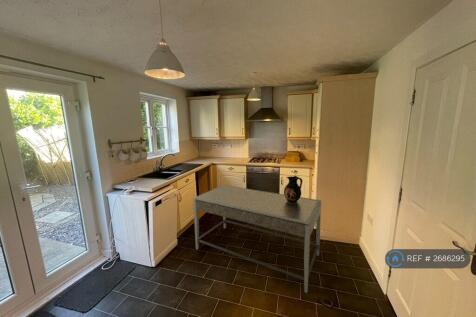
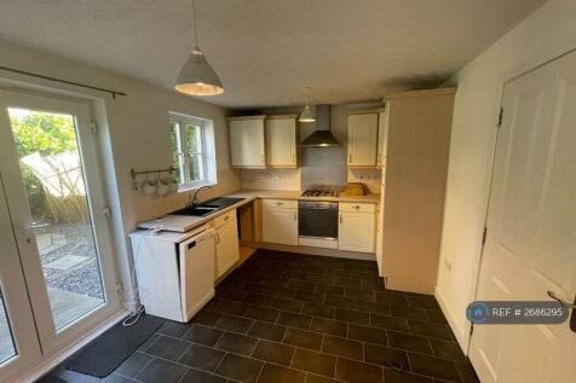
- dining table [192,184,323,294]
- ceramic jug [283,175,303,203]
